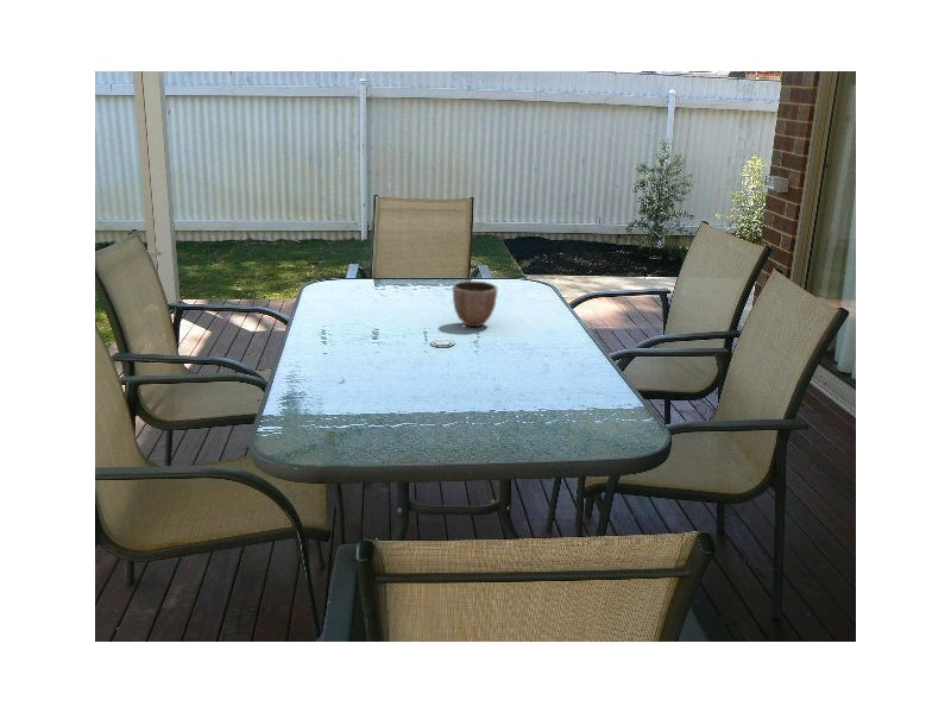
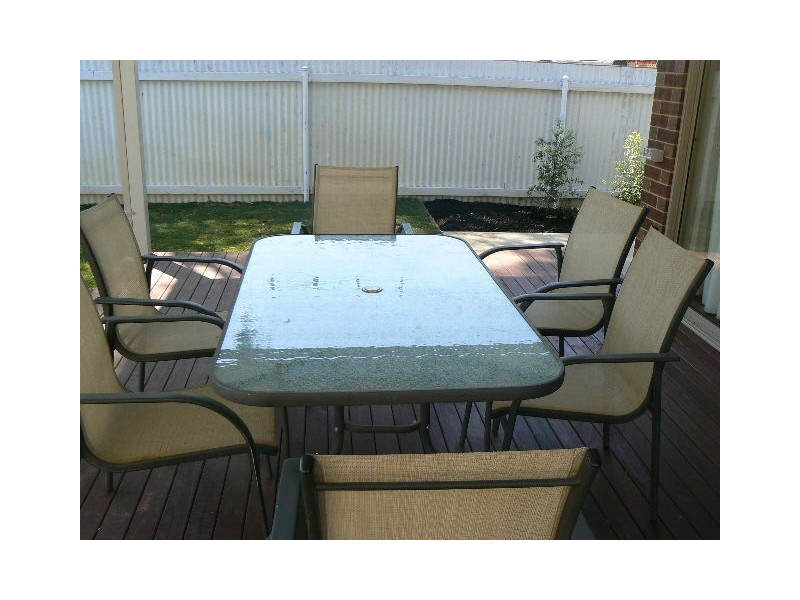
- decorative bowl [452,279,498,328]
